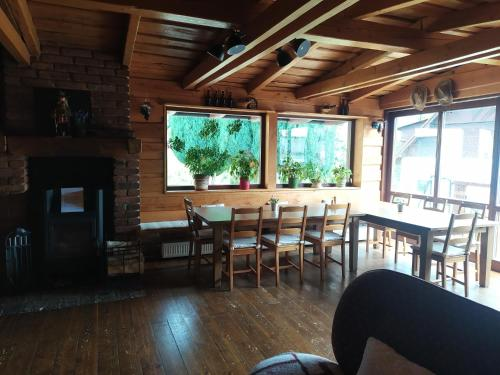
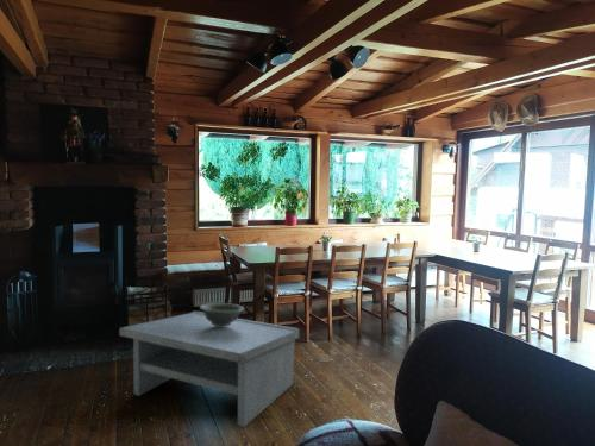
+ coffee table [118,310,301,428]
+ decorative bowl [199,302,245,326]
